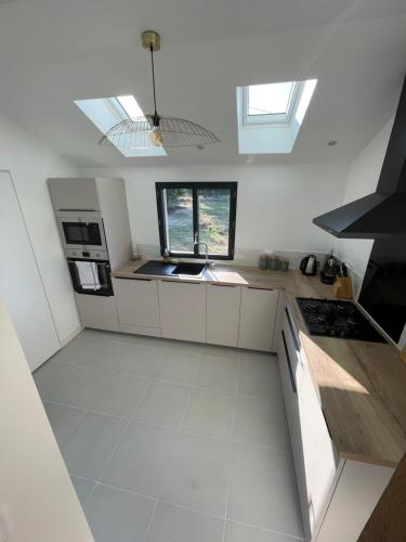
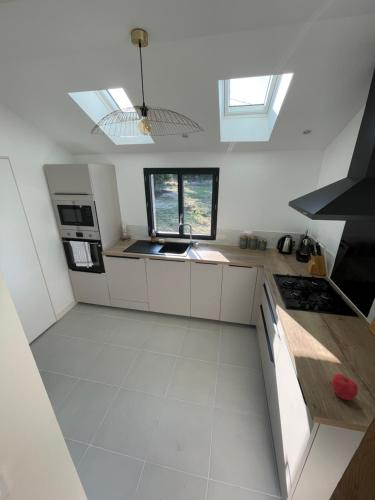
+ fruit [331,373,359,401]
